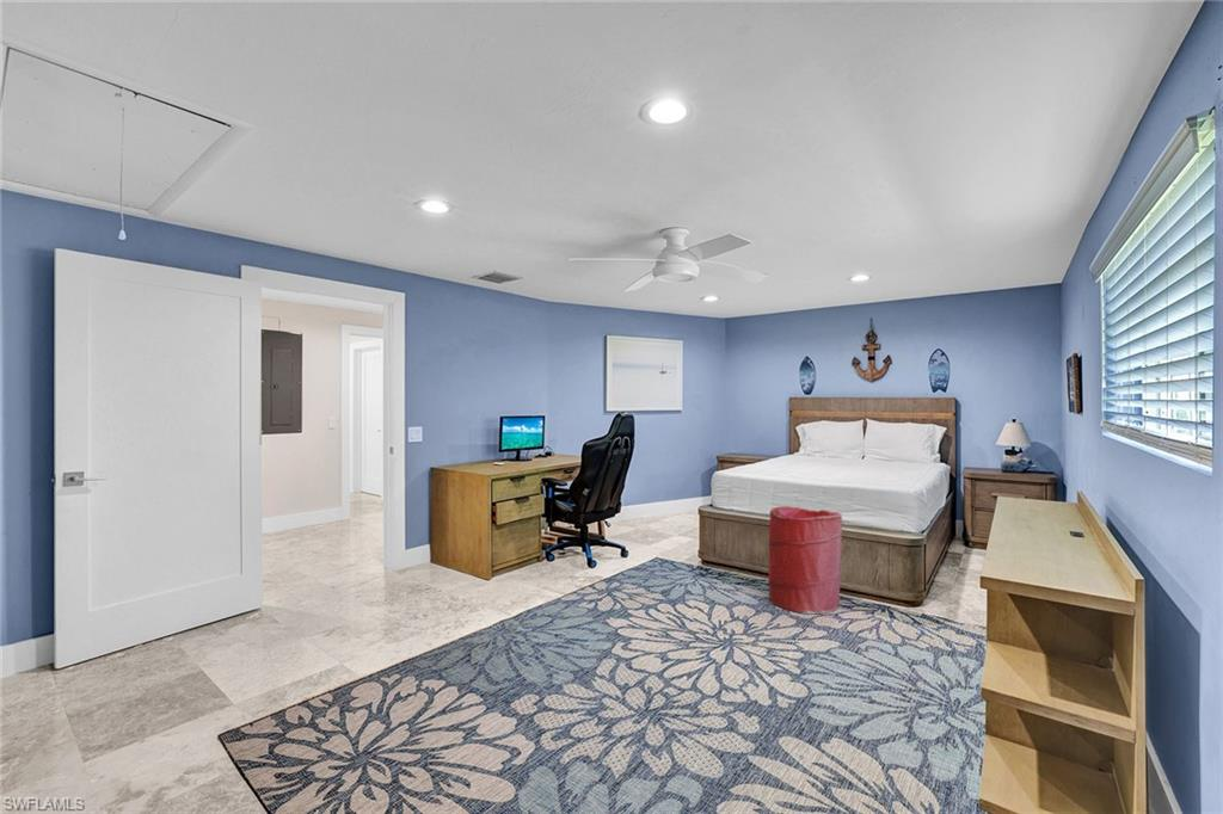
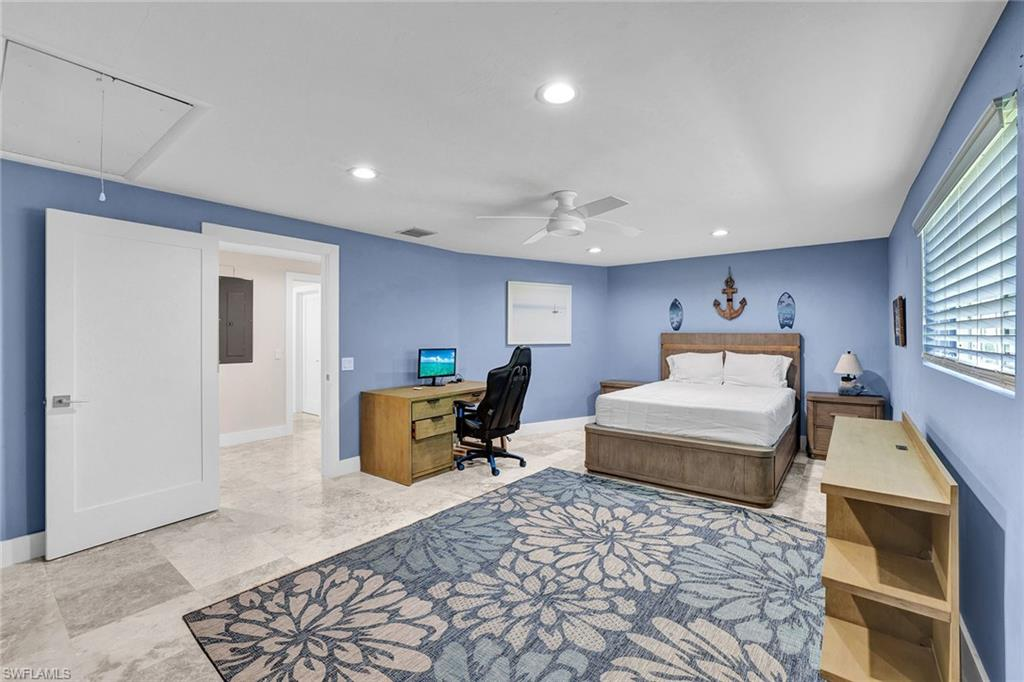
- laundry hamper [768,505,843,615]
